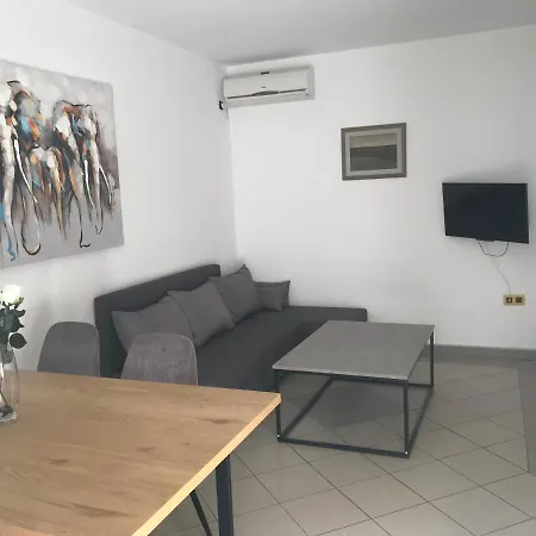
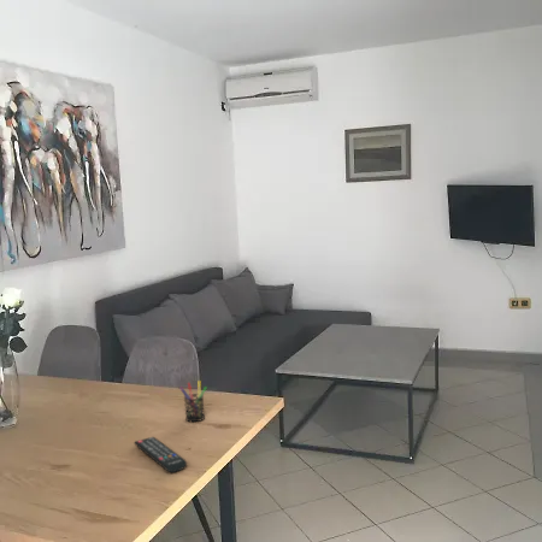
+ remote control [132,436,188,473]
+ pen holder [178,379,208,423]
